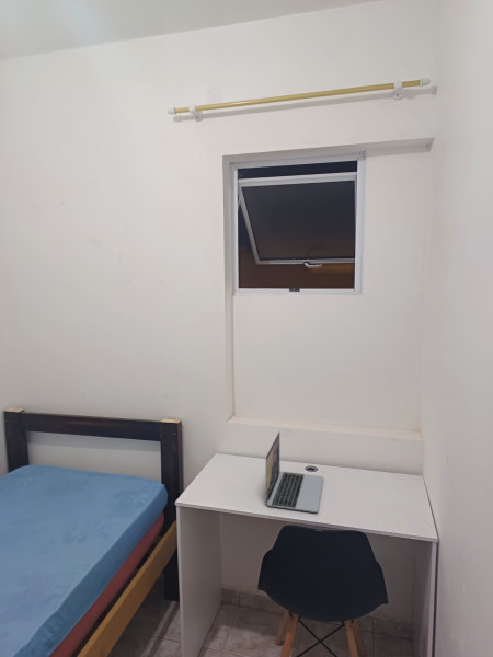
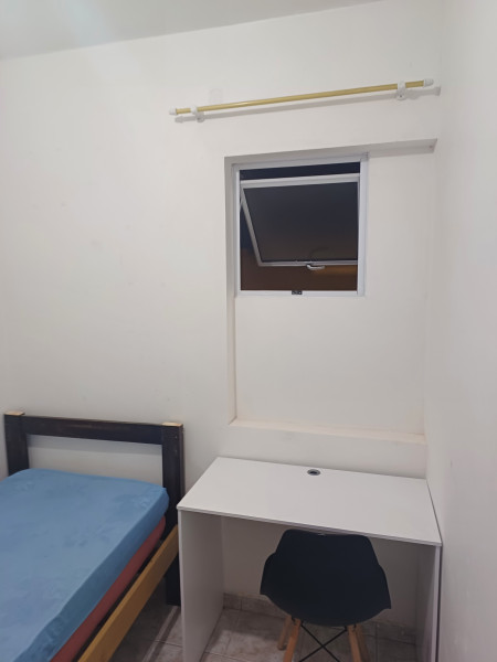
- laptop [265,431,324,514]
